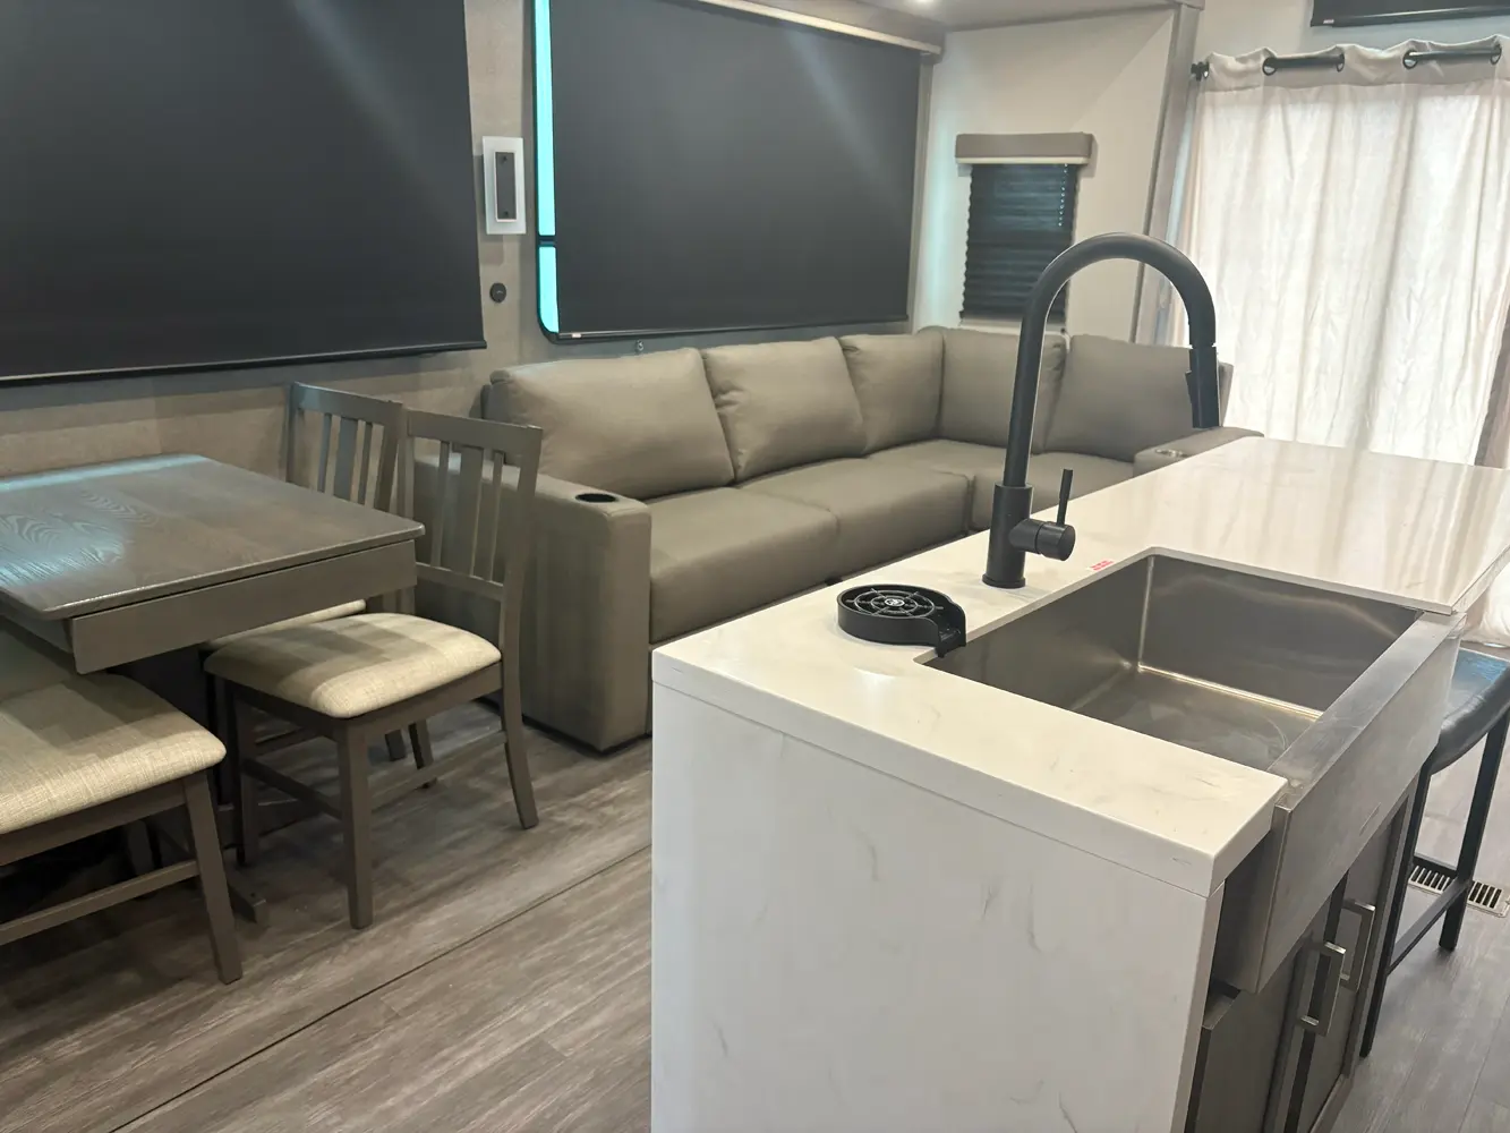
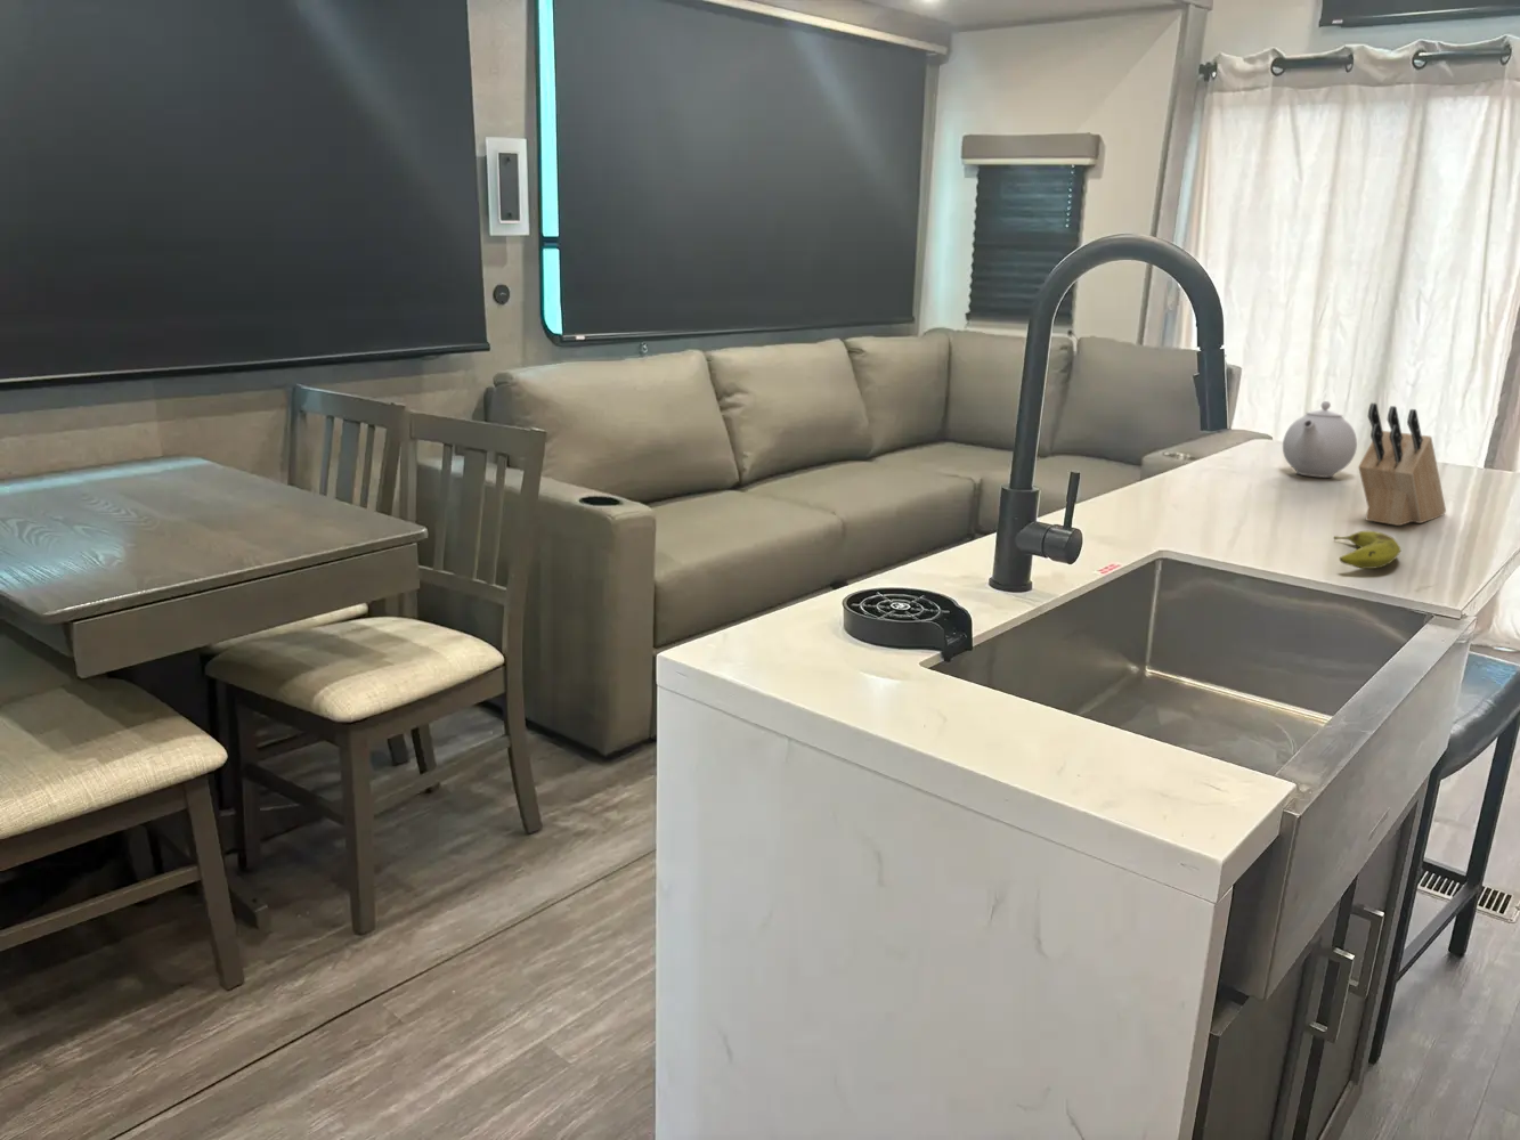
+ fruit [1333,530,1401,570]
+ knife block [1357,401,1447,527]
+ teapot [1282,400,1358,478]
